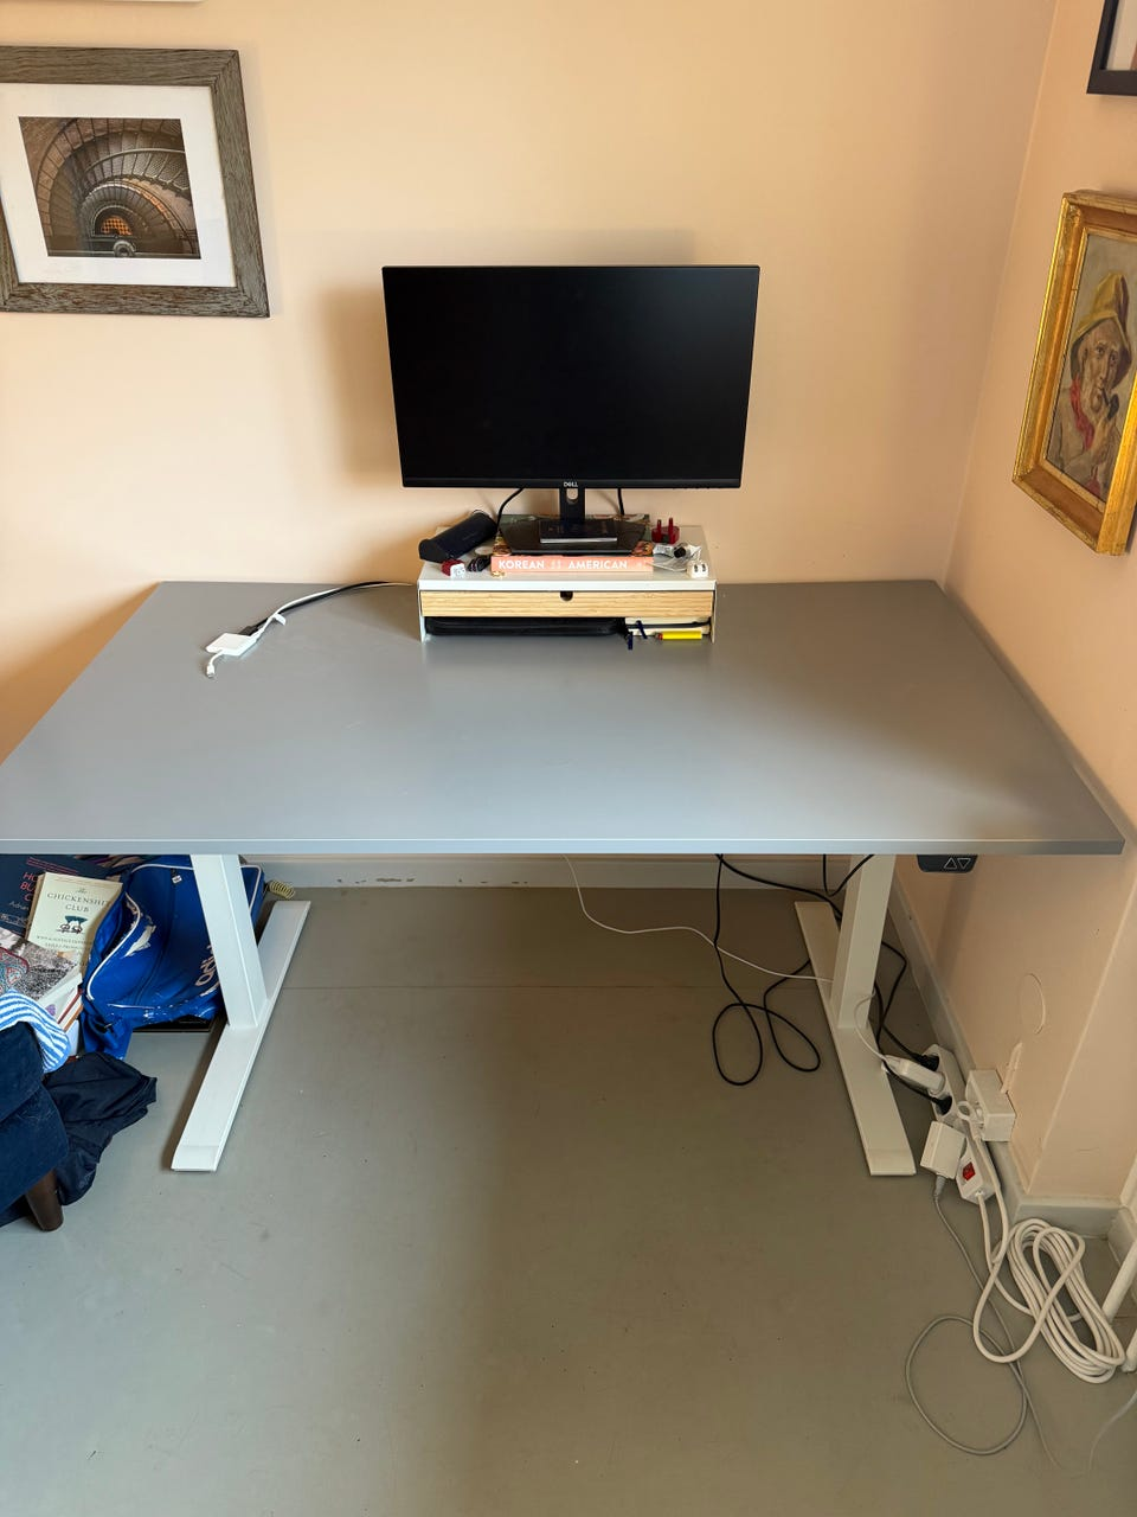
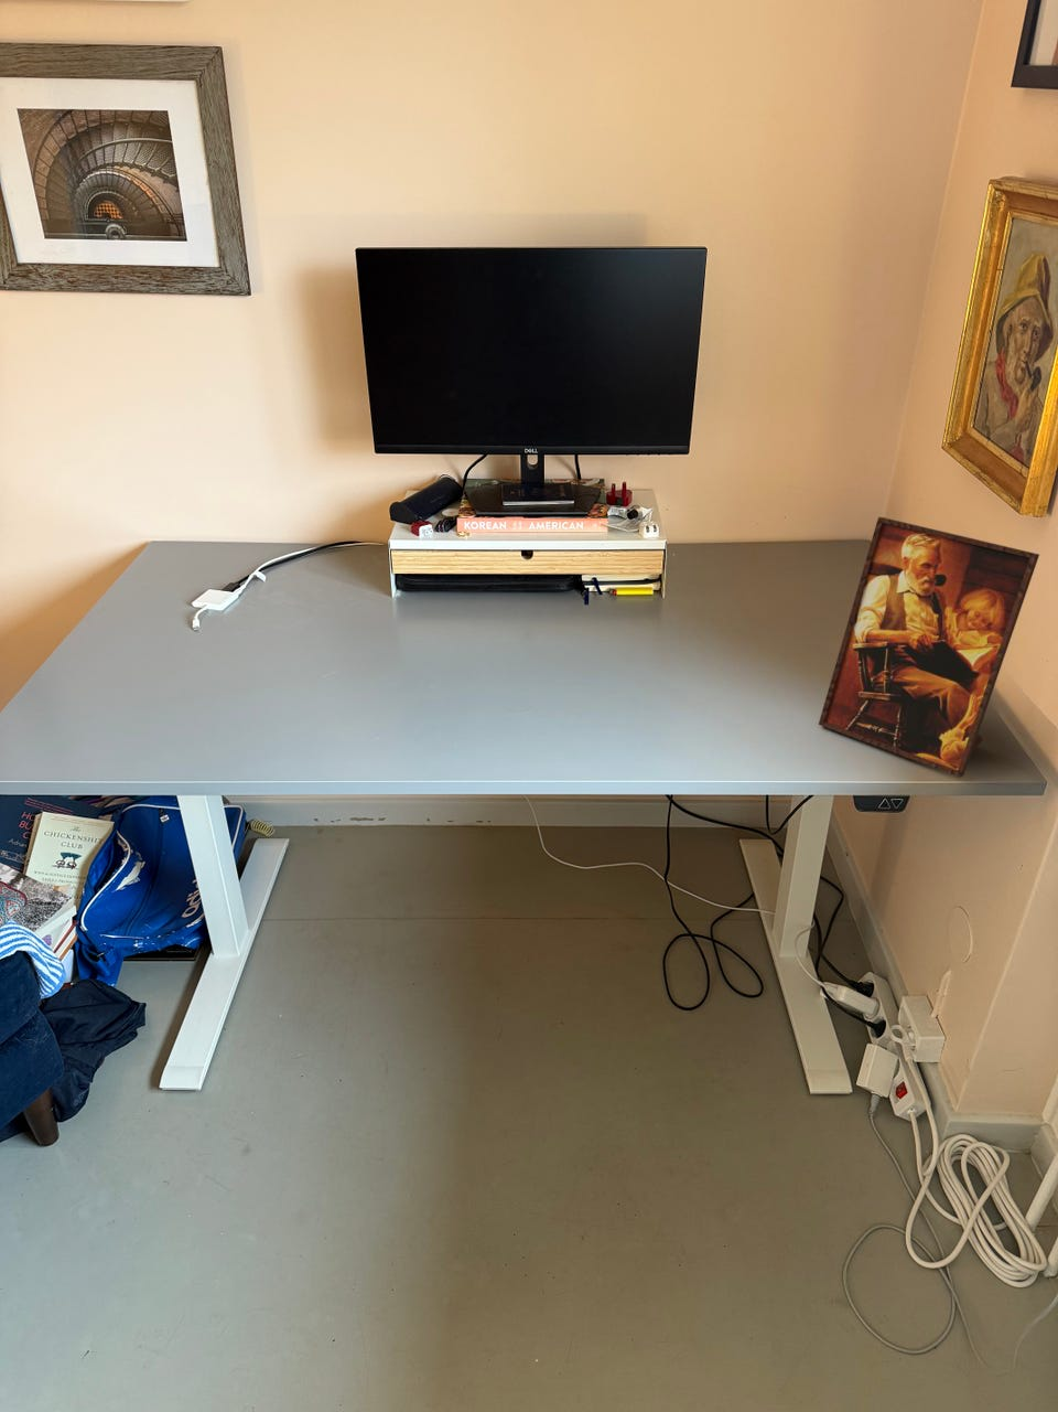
+ picture frame [818,516,1040,778]
